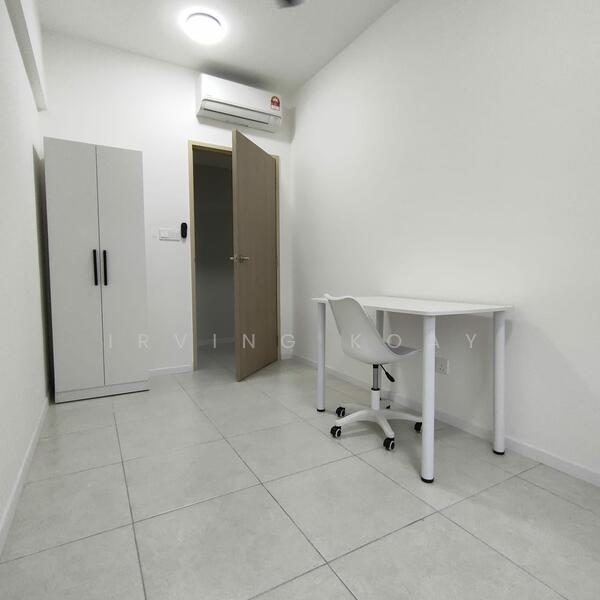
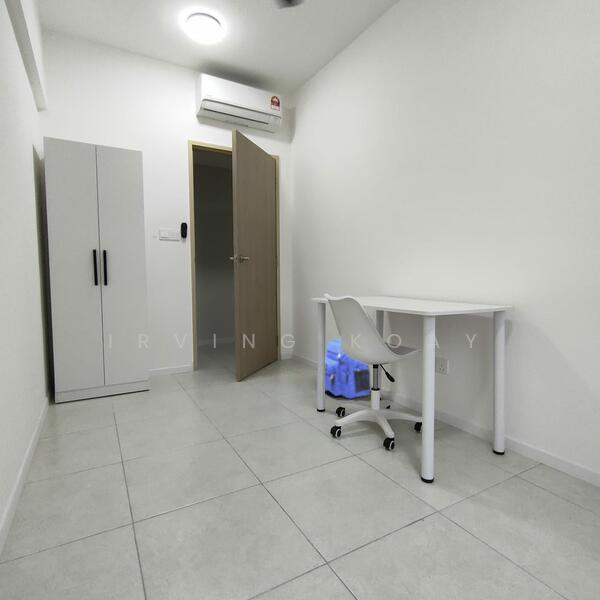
+ backpack [324,338,372,399]
